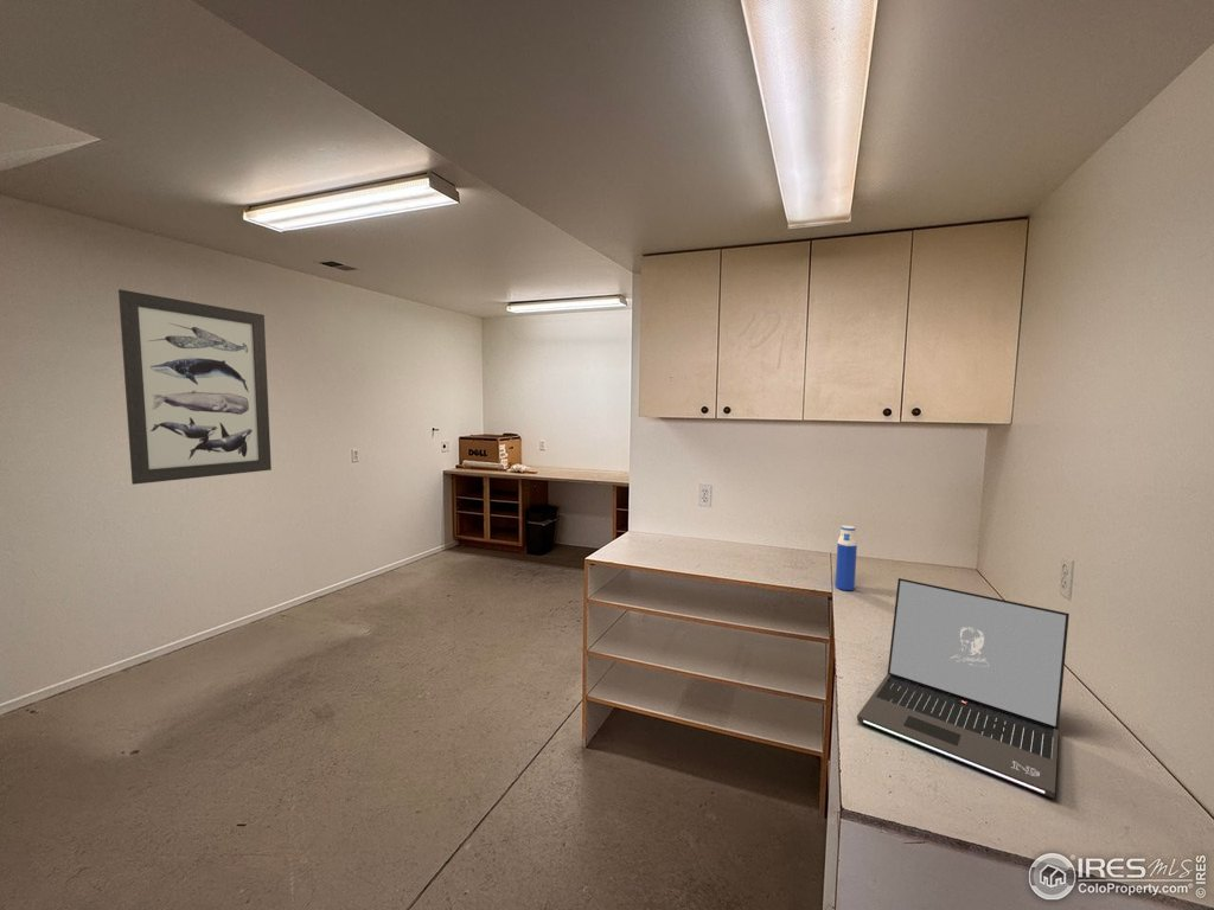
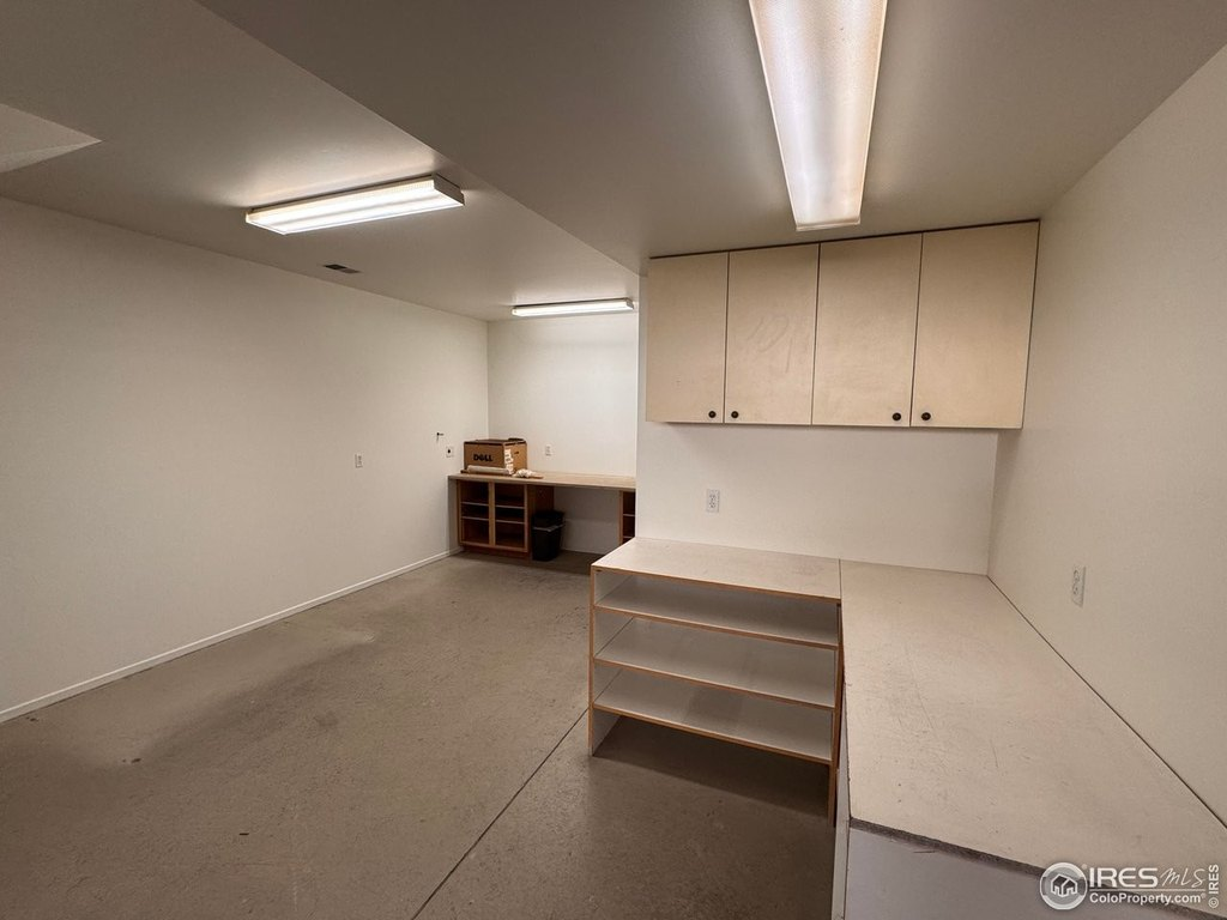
- laptop [856,577,1071,800]
- water bottle [835,525,858,591]
- wall art [117,288,273,486]
